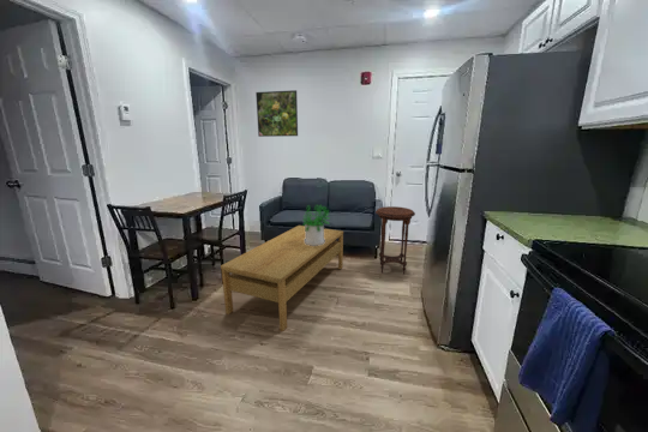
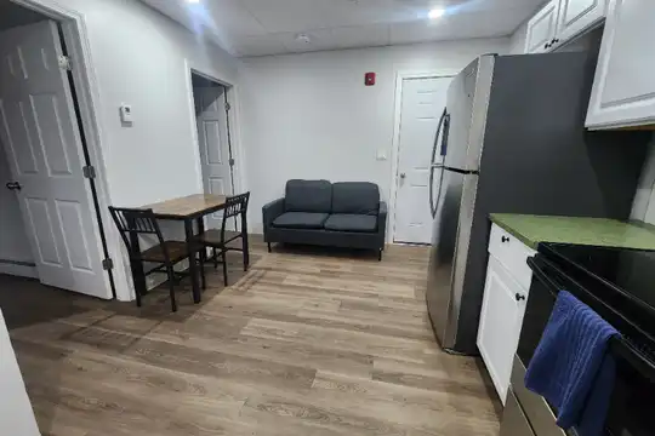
- side table [374,205,416,276]
- potted plant [301,204,331,246]
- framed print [254,89,299,138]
- coffee table [220,224,344,332]
